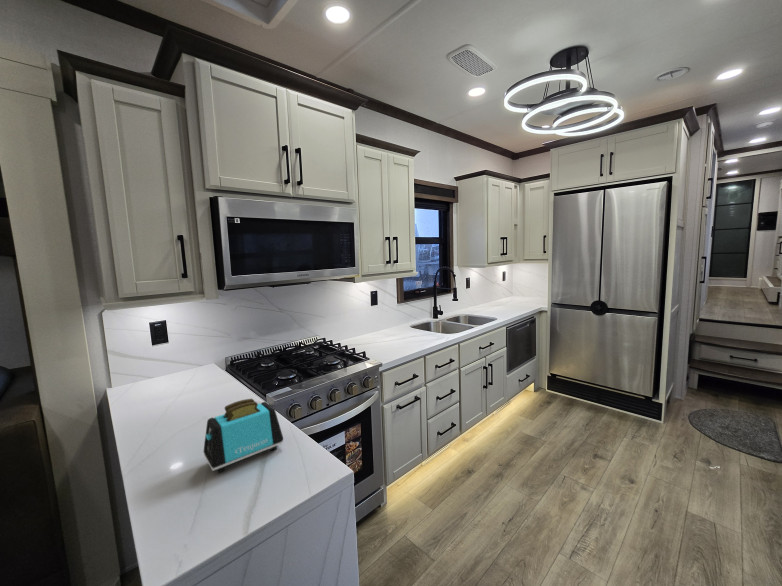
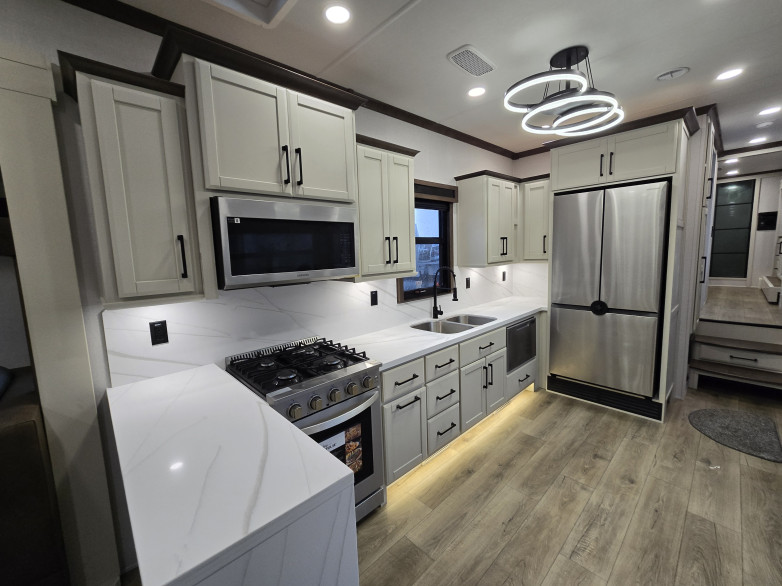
- toaster [202,398,284,473]
